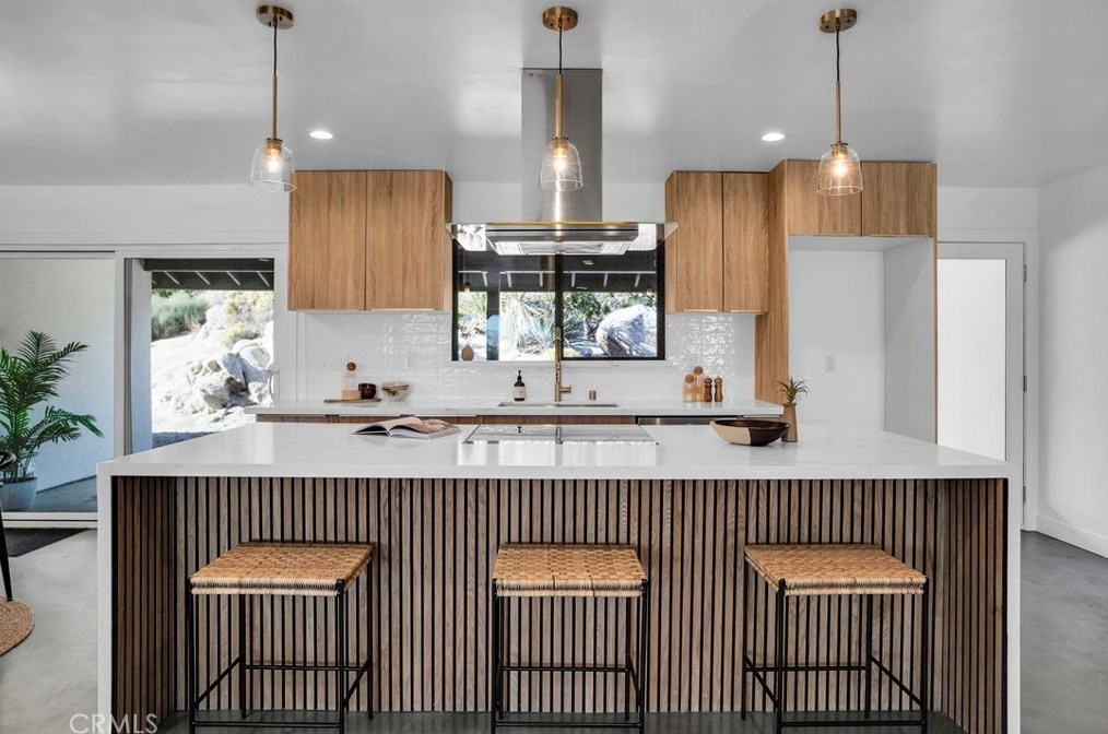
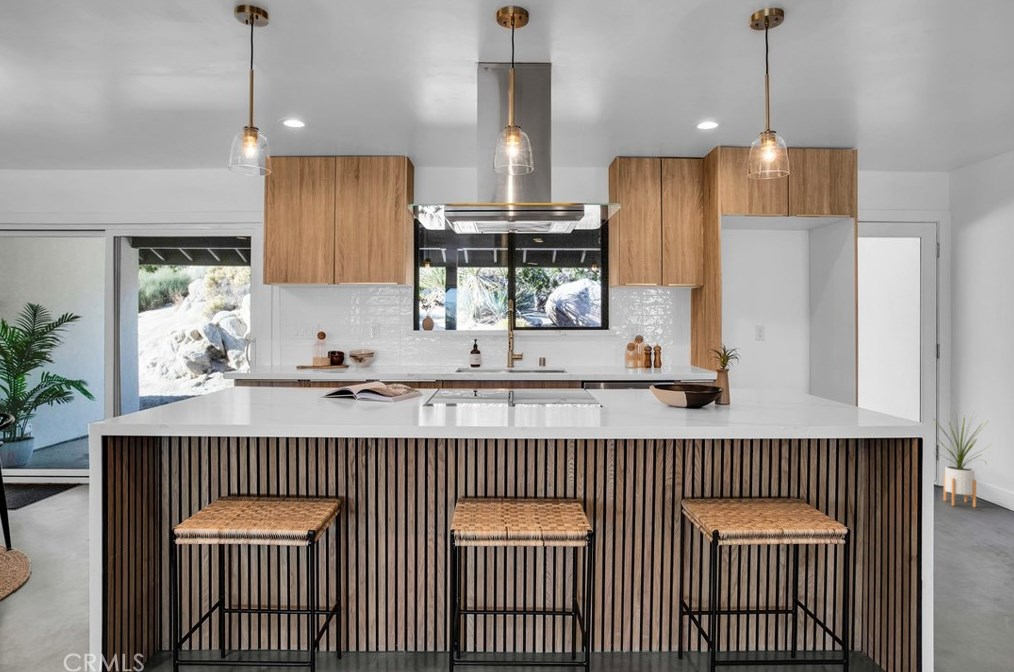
+ house plant [932,410,991,508]
